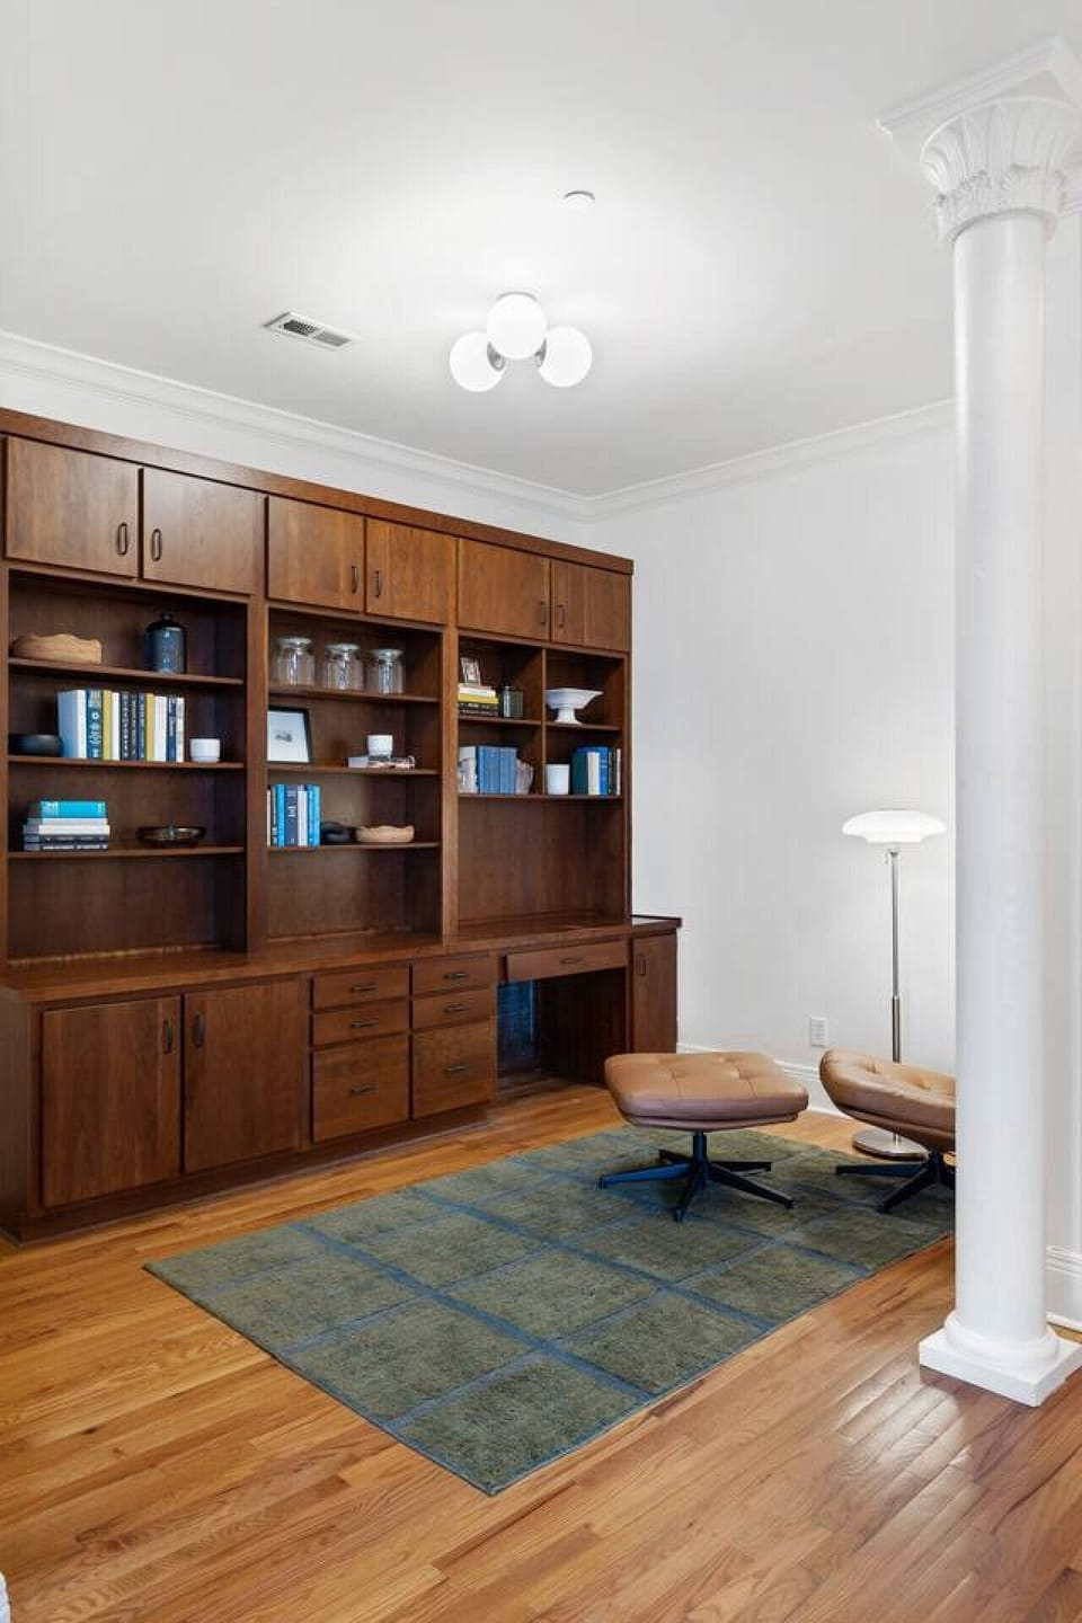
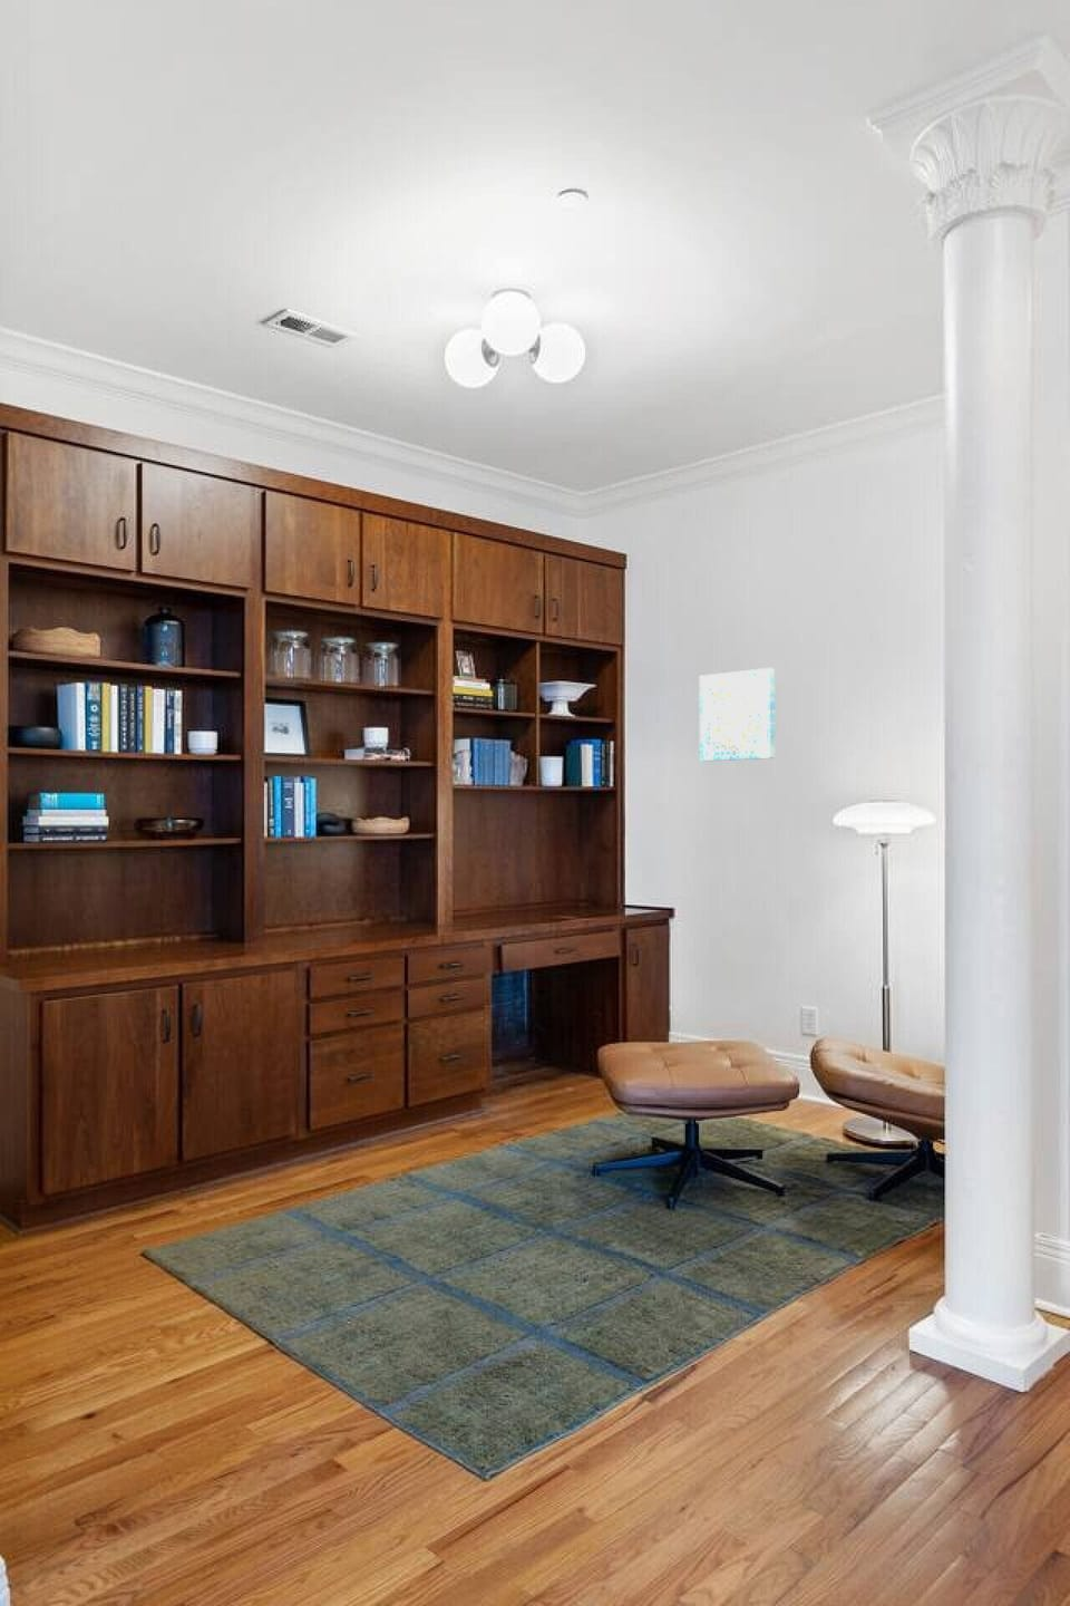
+ wall art [699,667,776,761]
